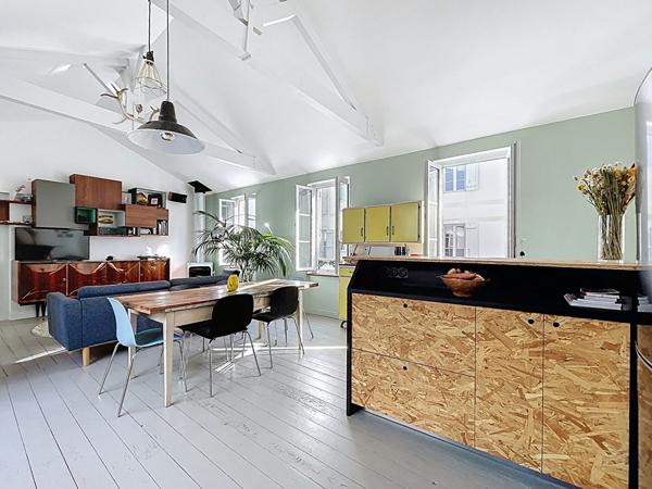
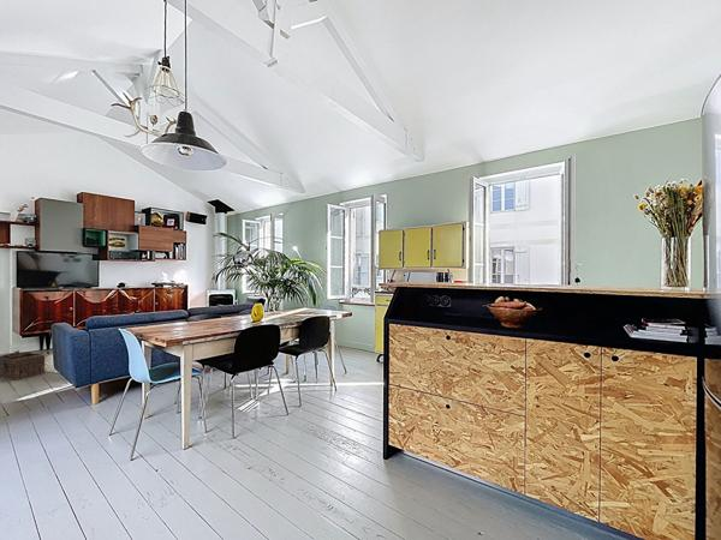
+ basket [0,349,47,382]
